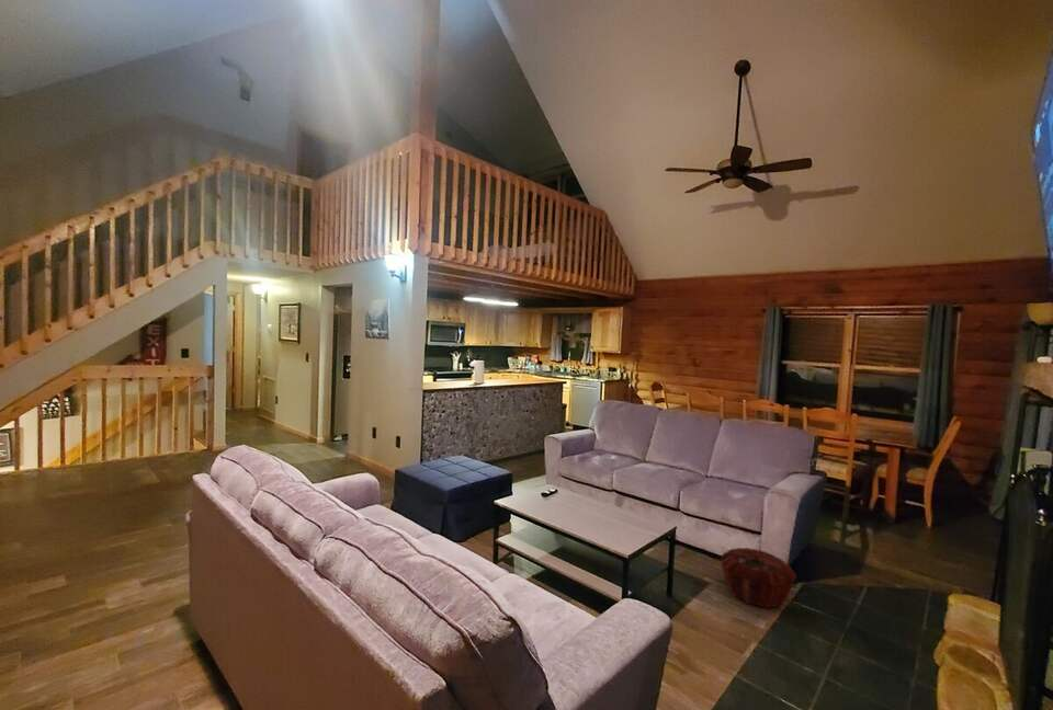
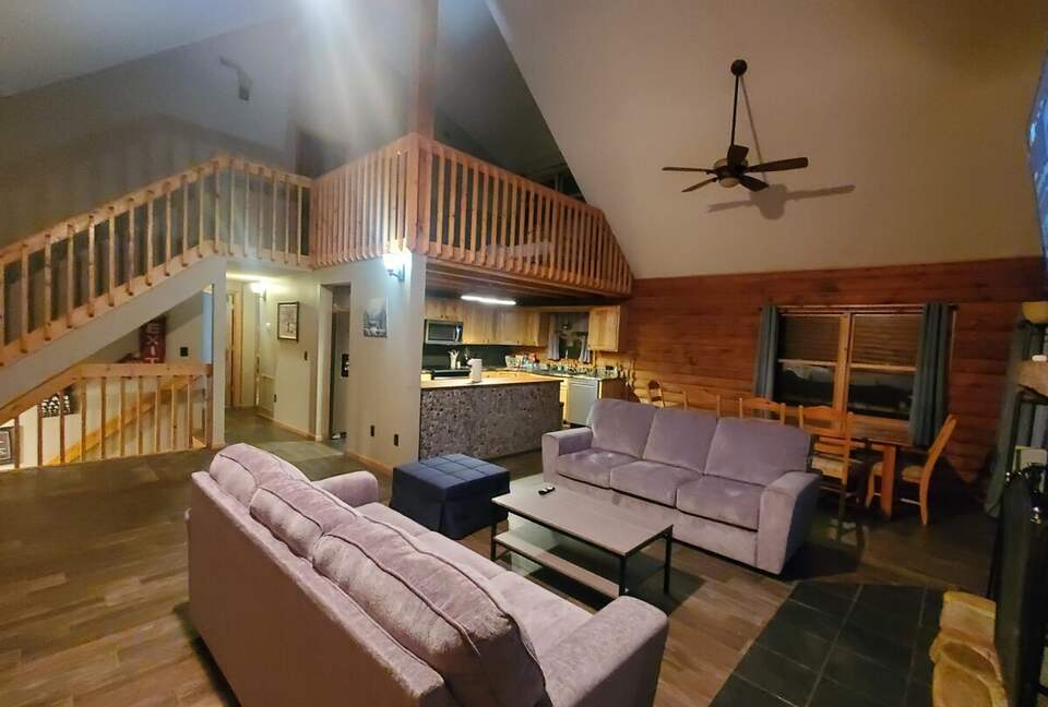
- woven basket [720,547,797,609]
